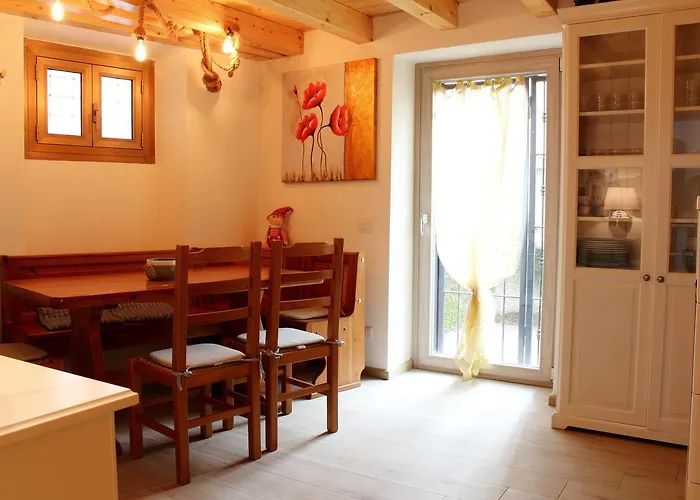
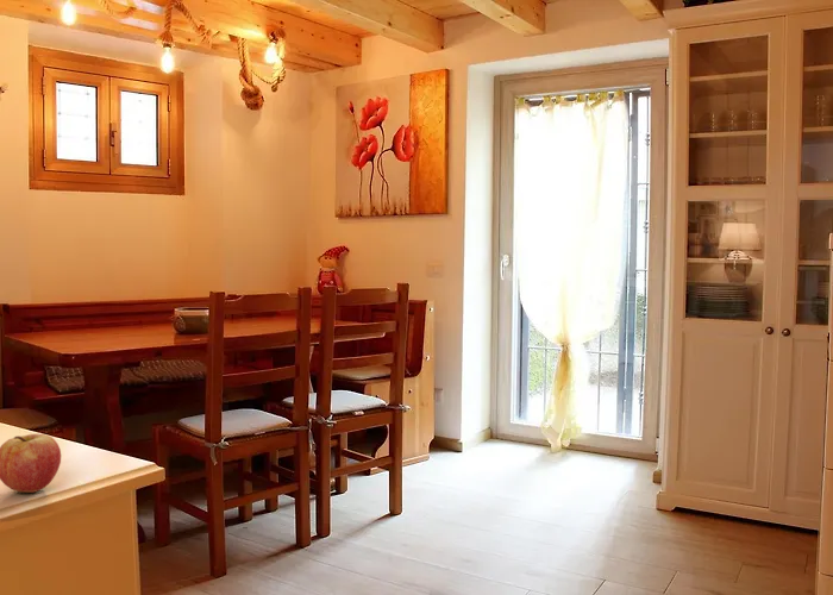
+ fruit [0,433,62,494]
